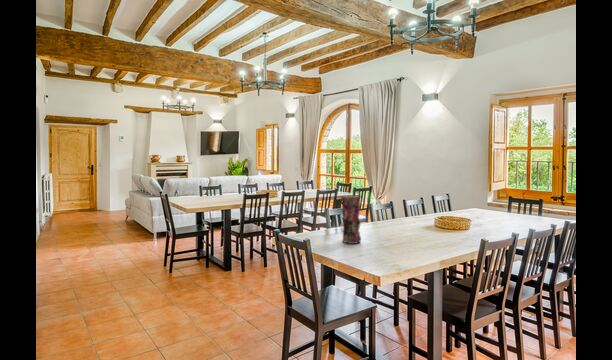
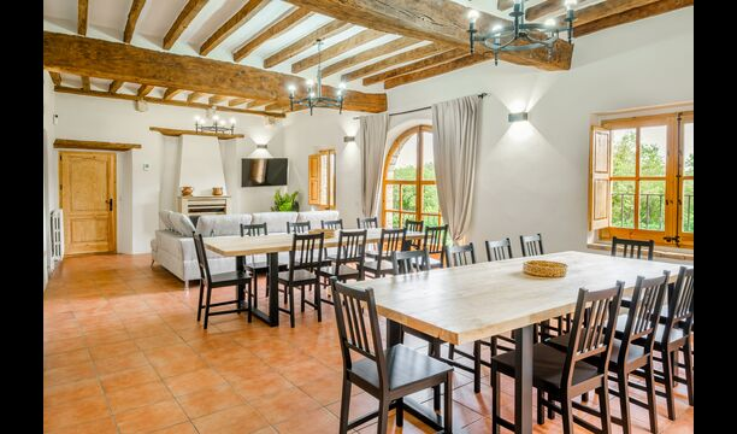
- vase [340,195,362,245]
